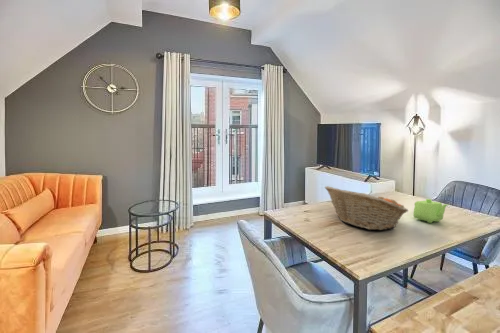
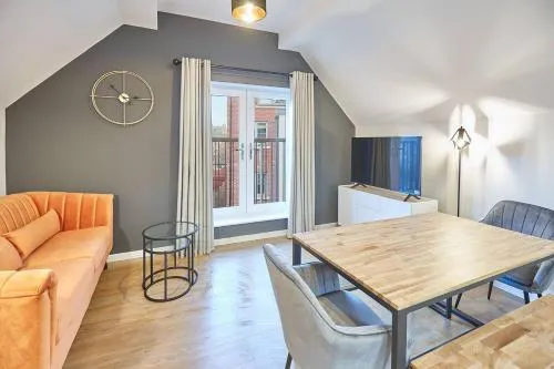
- fruit basket [324,185,409,231]
- teapot [412,198,450,224]
